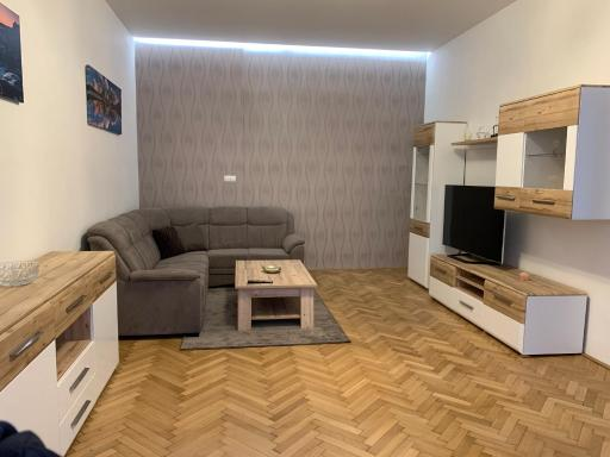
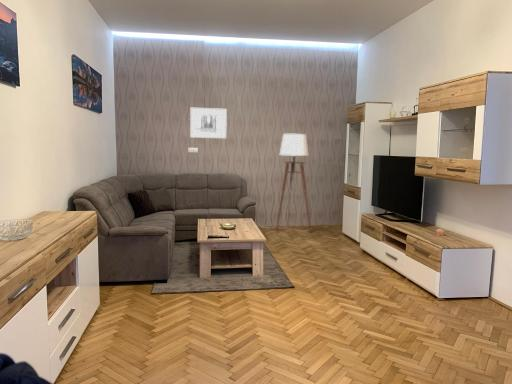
+ wall art [189,107,228,140]
+ floor lamp [260,133,312,233]
